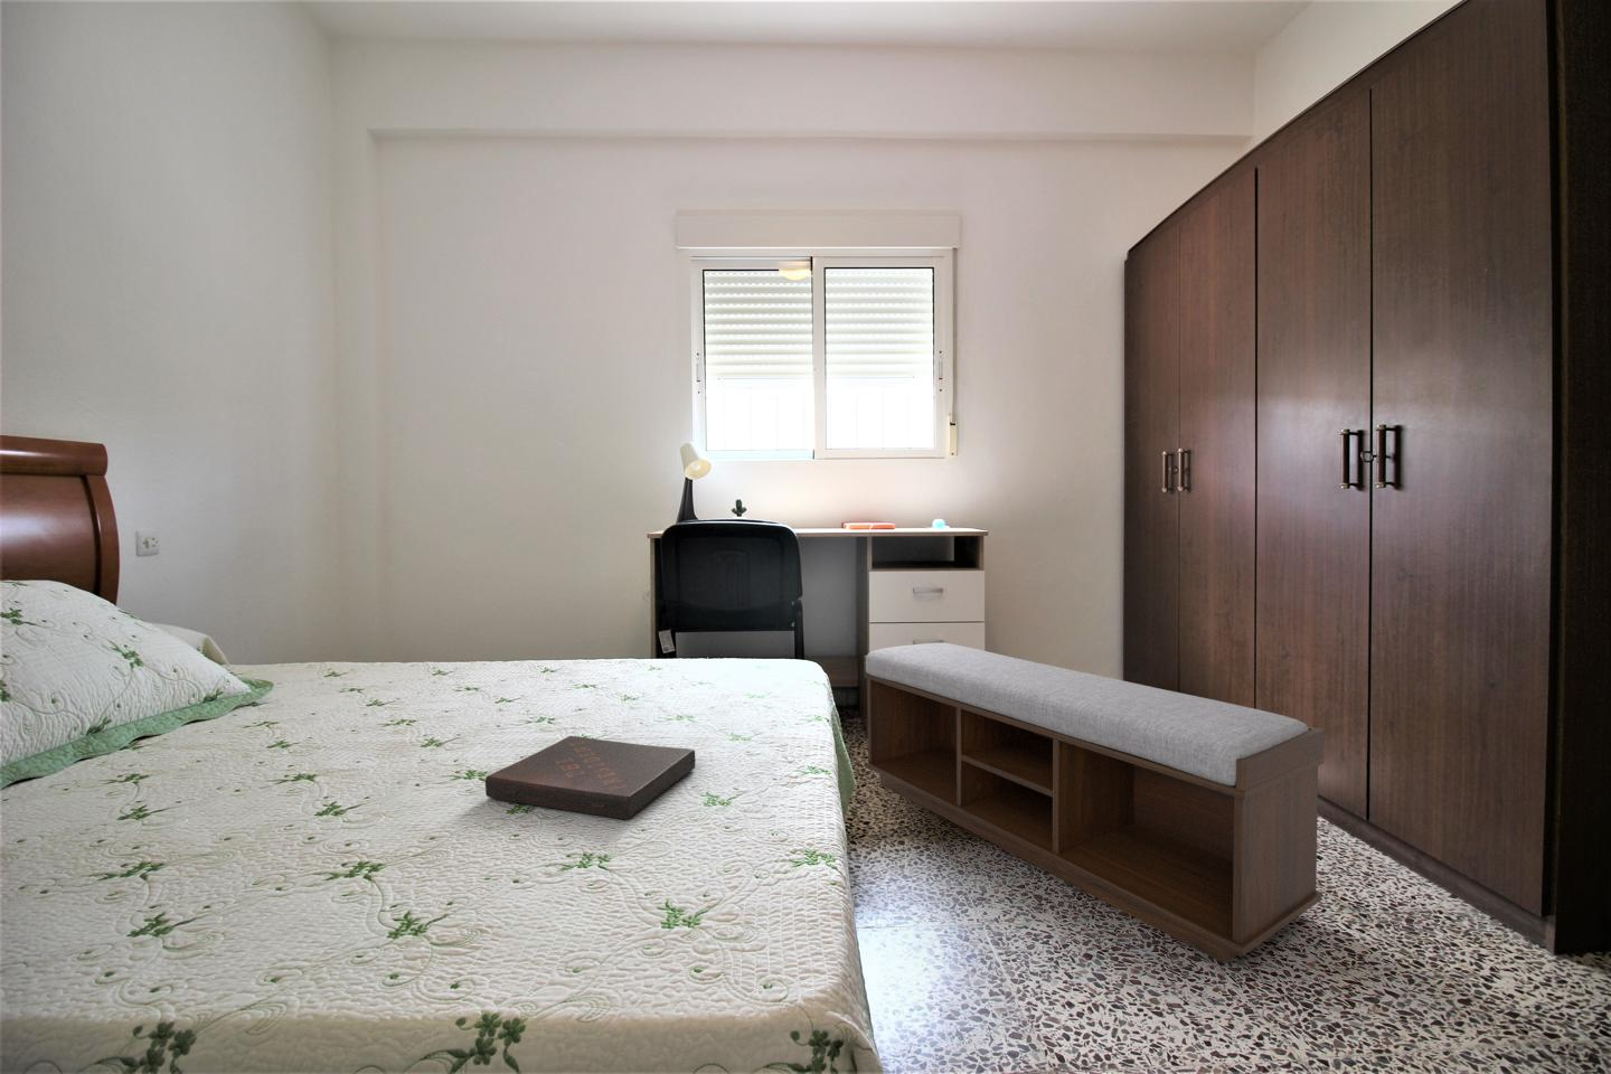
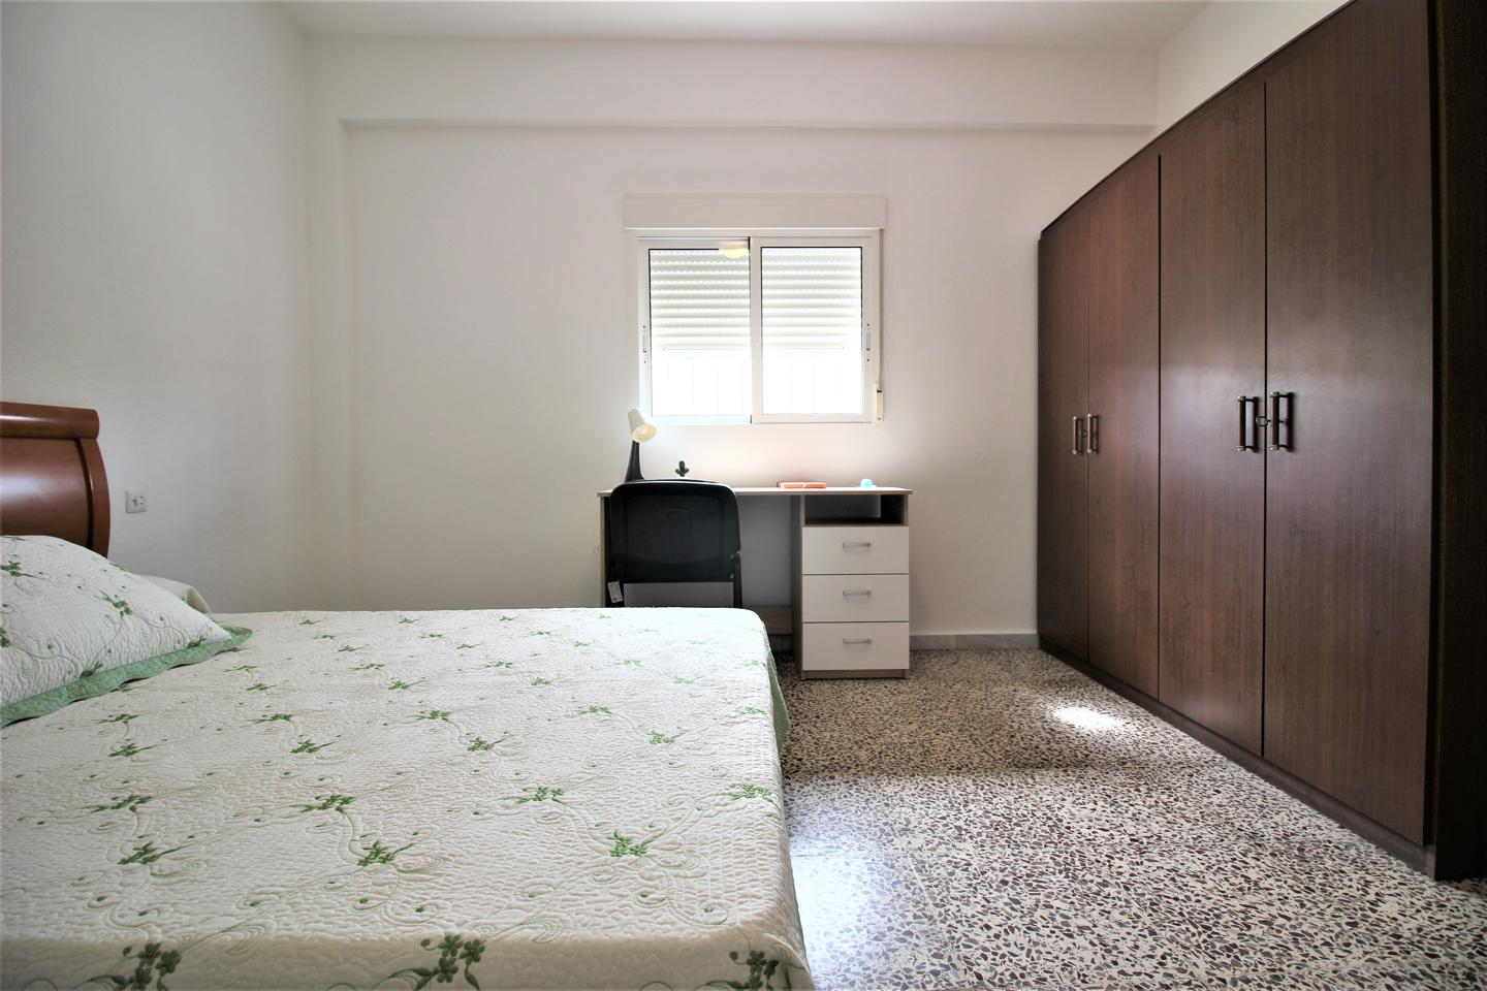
- book [484,735,696,820]
- bench [863,642,1326,965]
